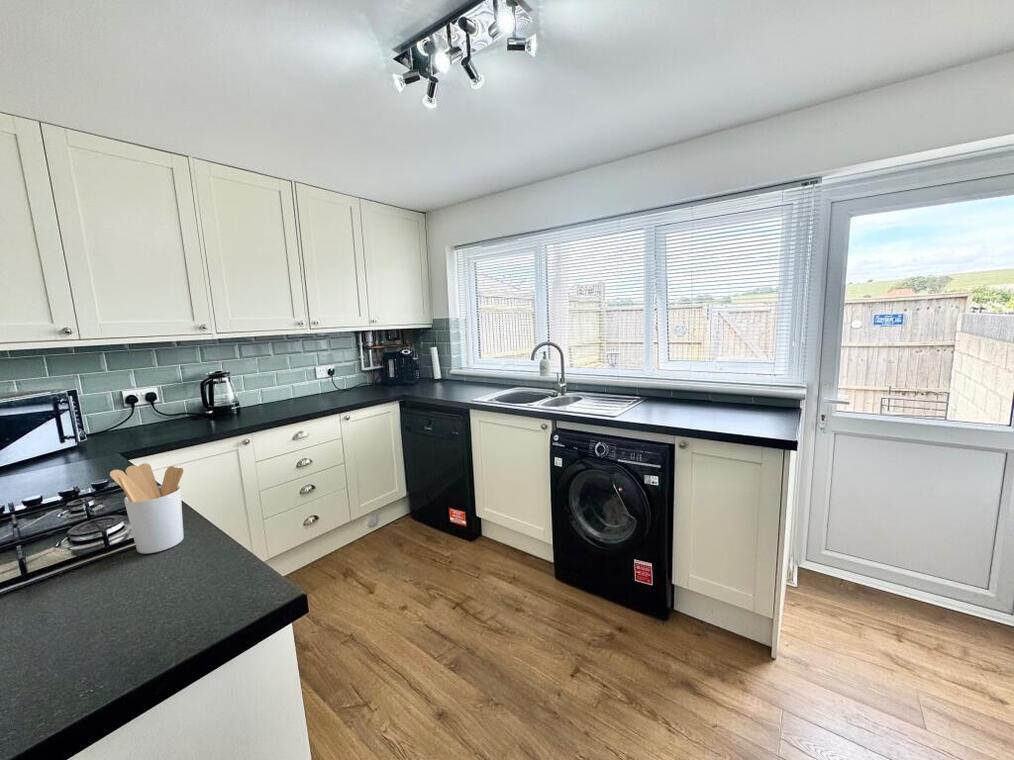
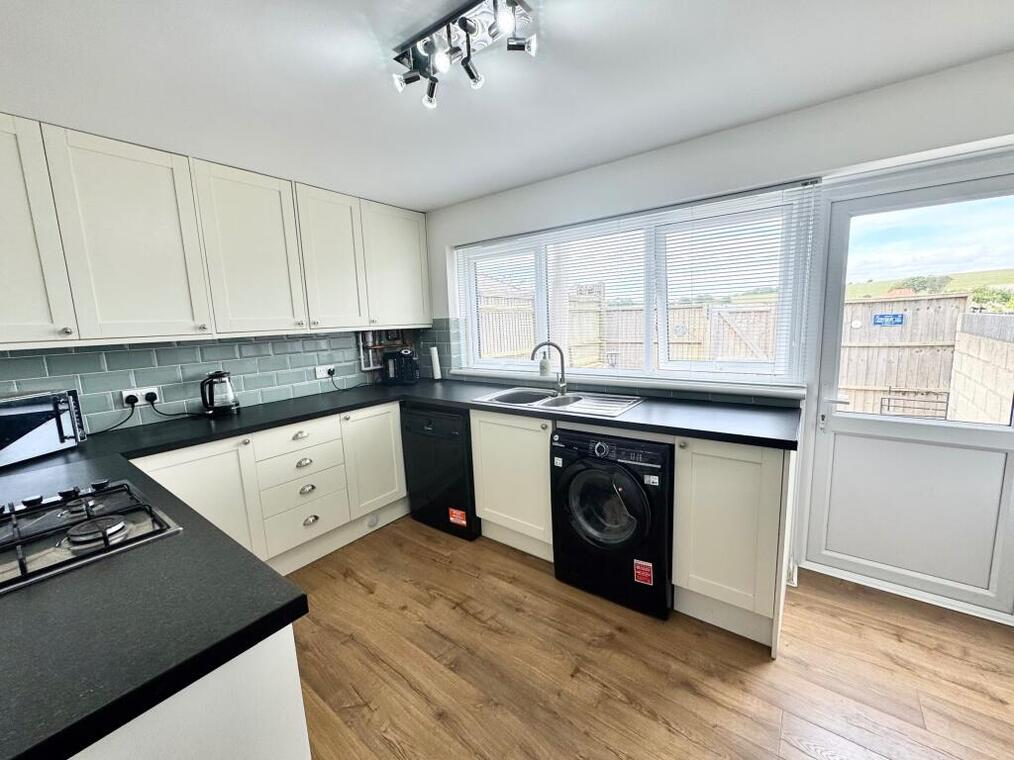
- utensil holder [109,462,185,555]
